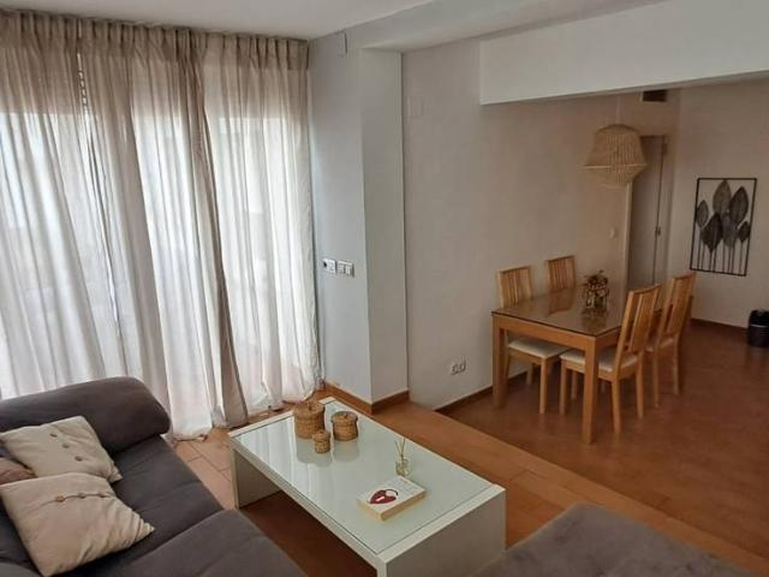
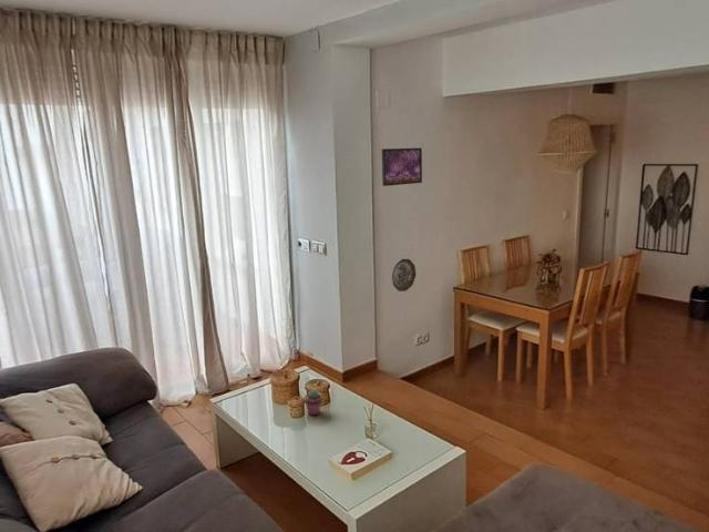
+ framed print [381,147,423,187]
+ potted succulent [304,389,323,417]
+ decorative plate [391,258,417,293]
